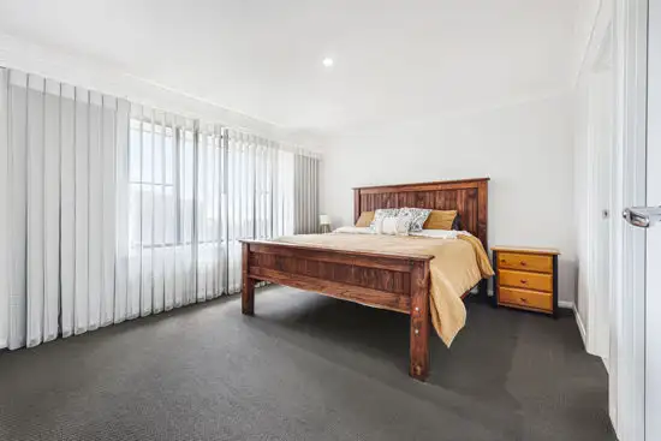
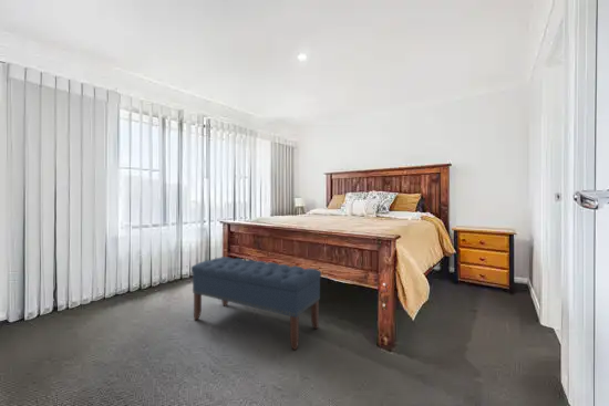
+ bench [190,256,322,351]
